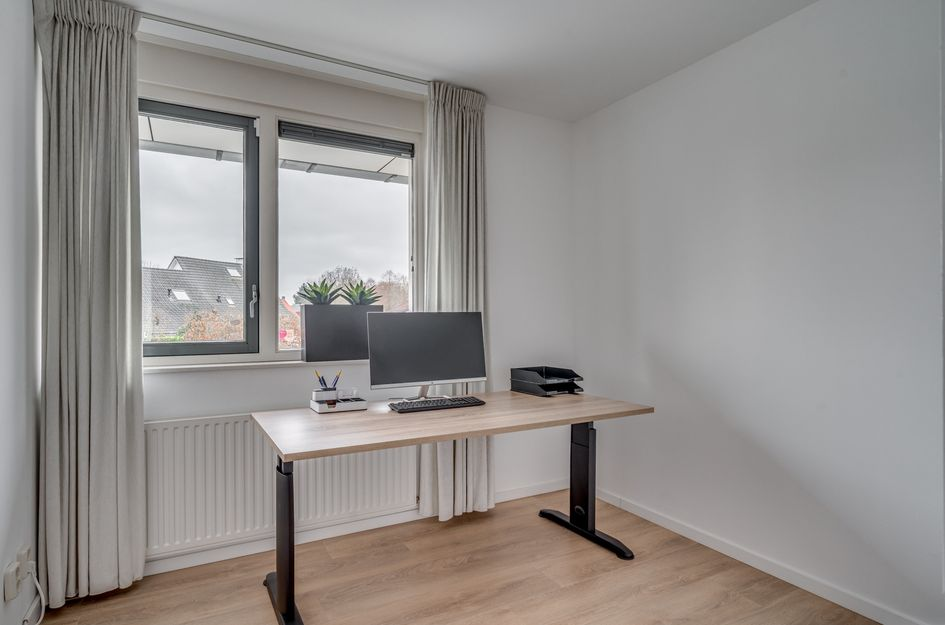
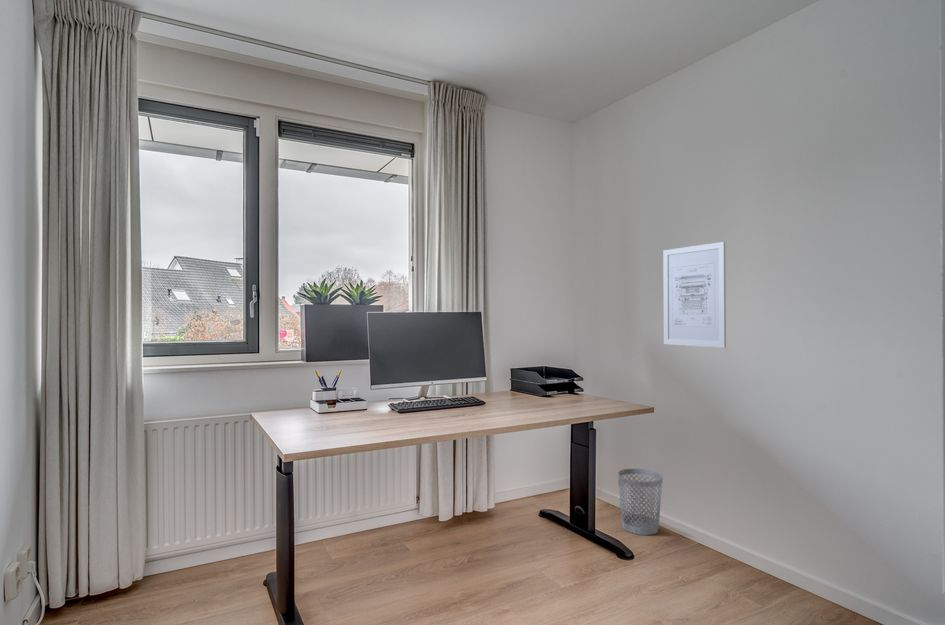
+ wastebasket [617,468,664,536]
+ wall art [662,241,727,349]
